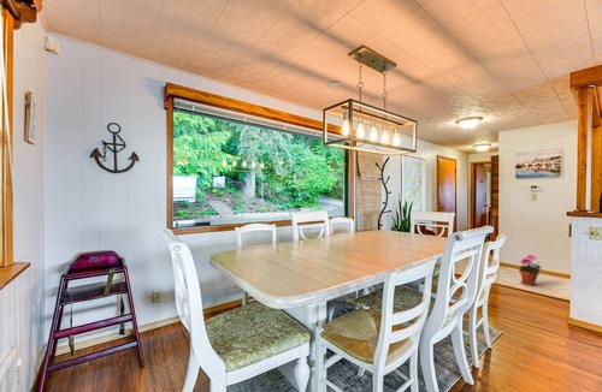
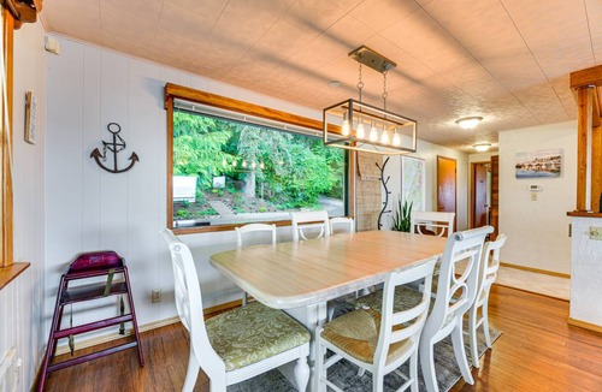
- potted plant [518,254,543,287]
